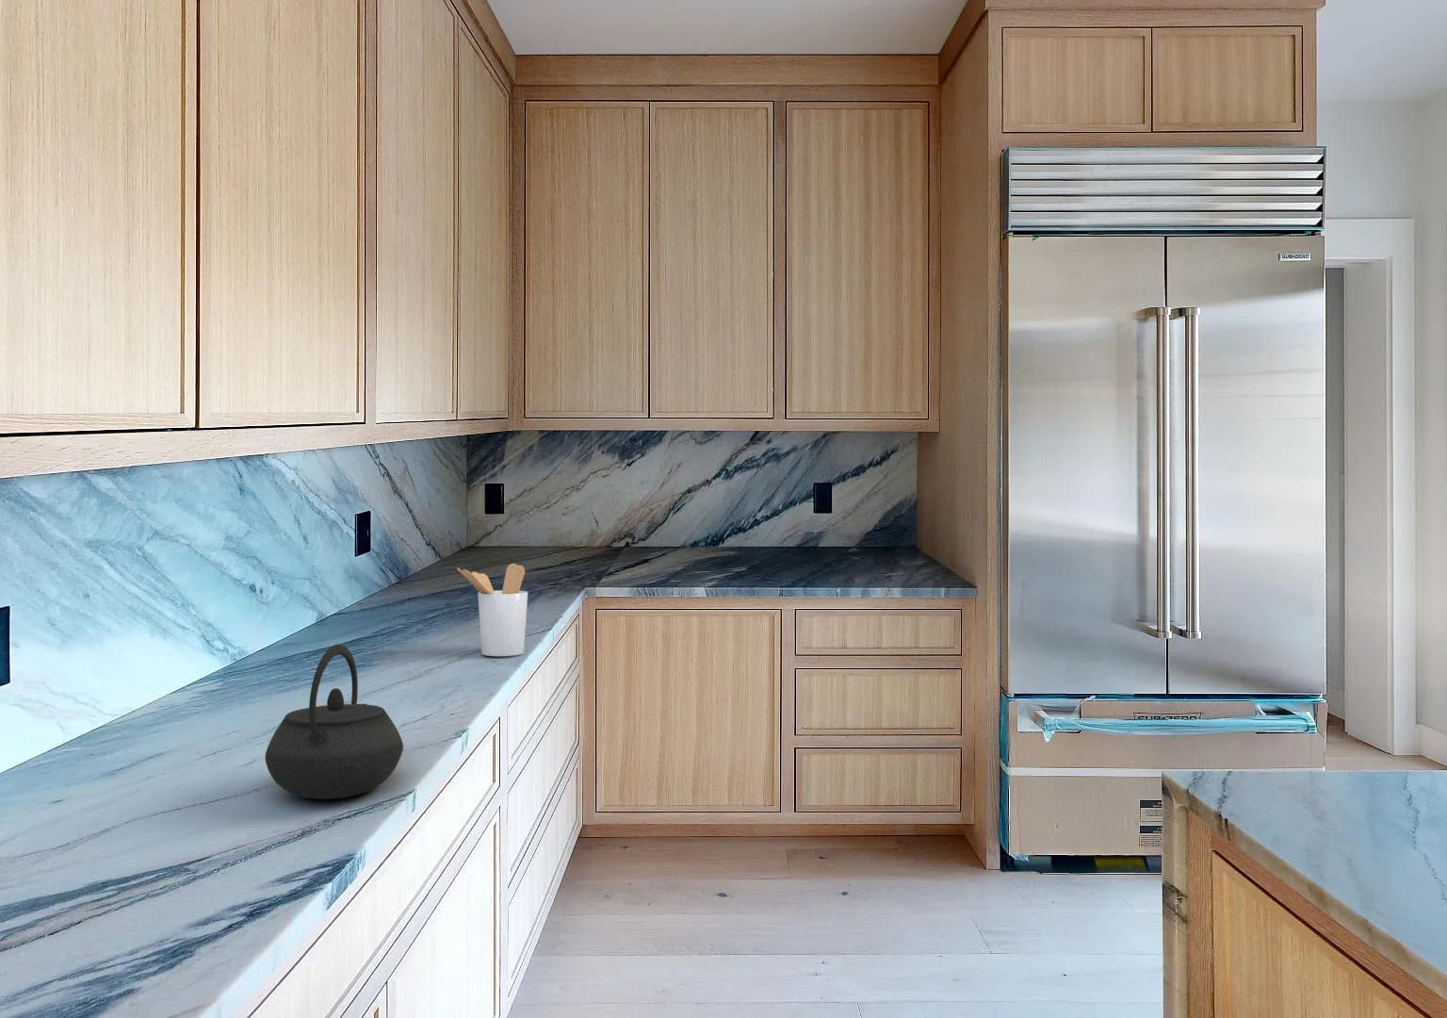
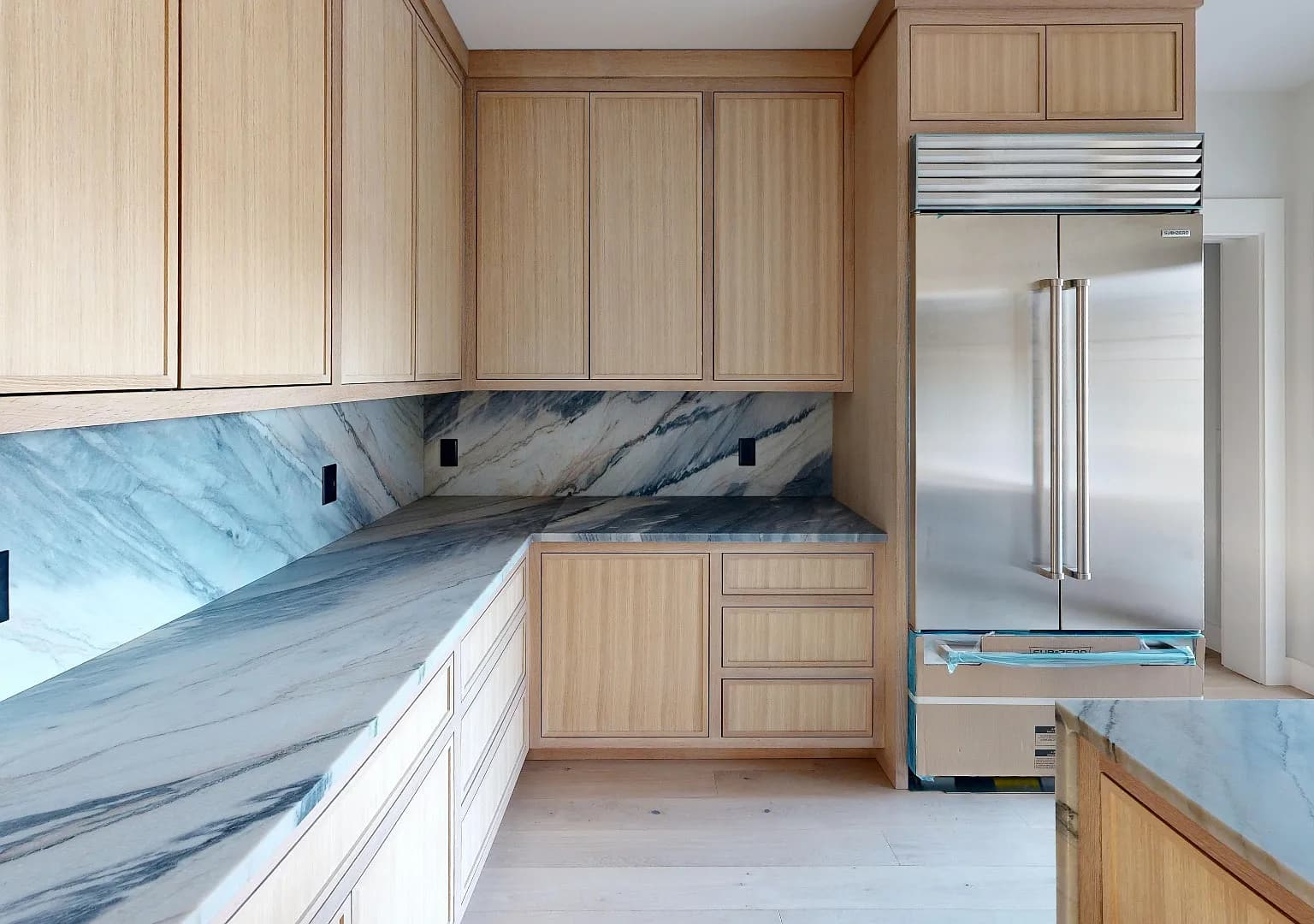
- kettle [264,642,404,800]
- utensil holder [456,563,529,657]
